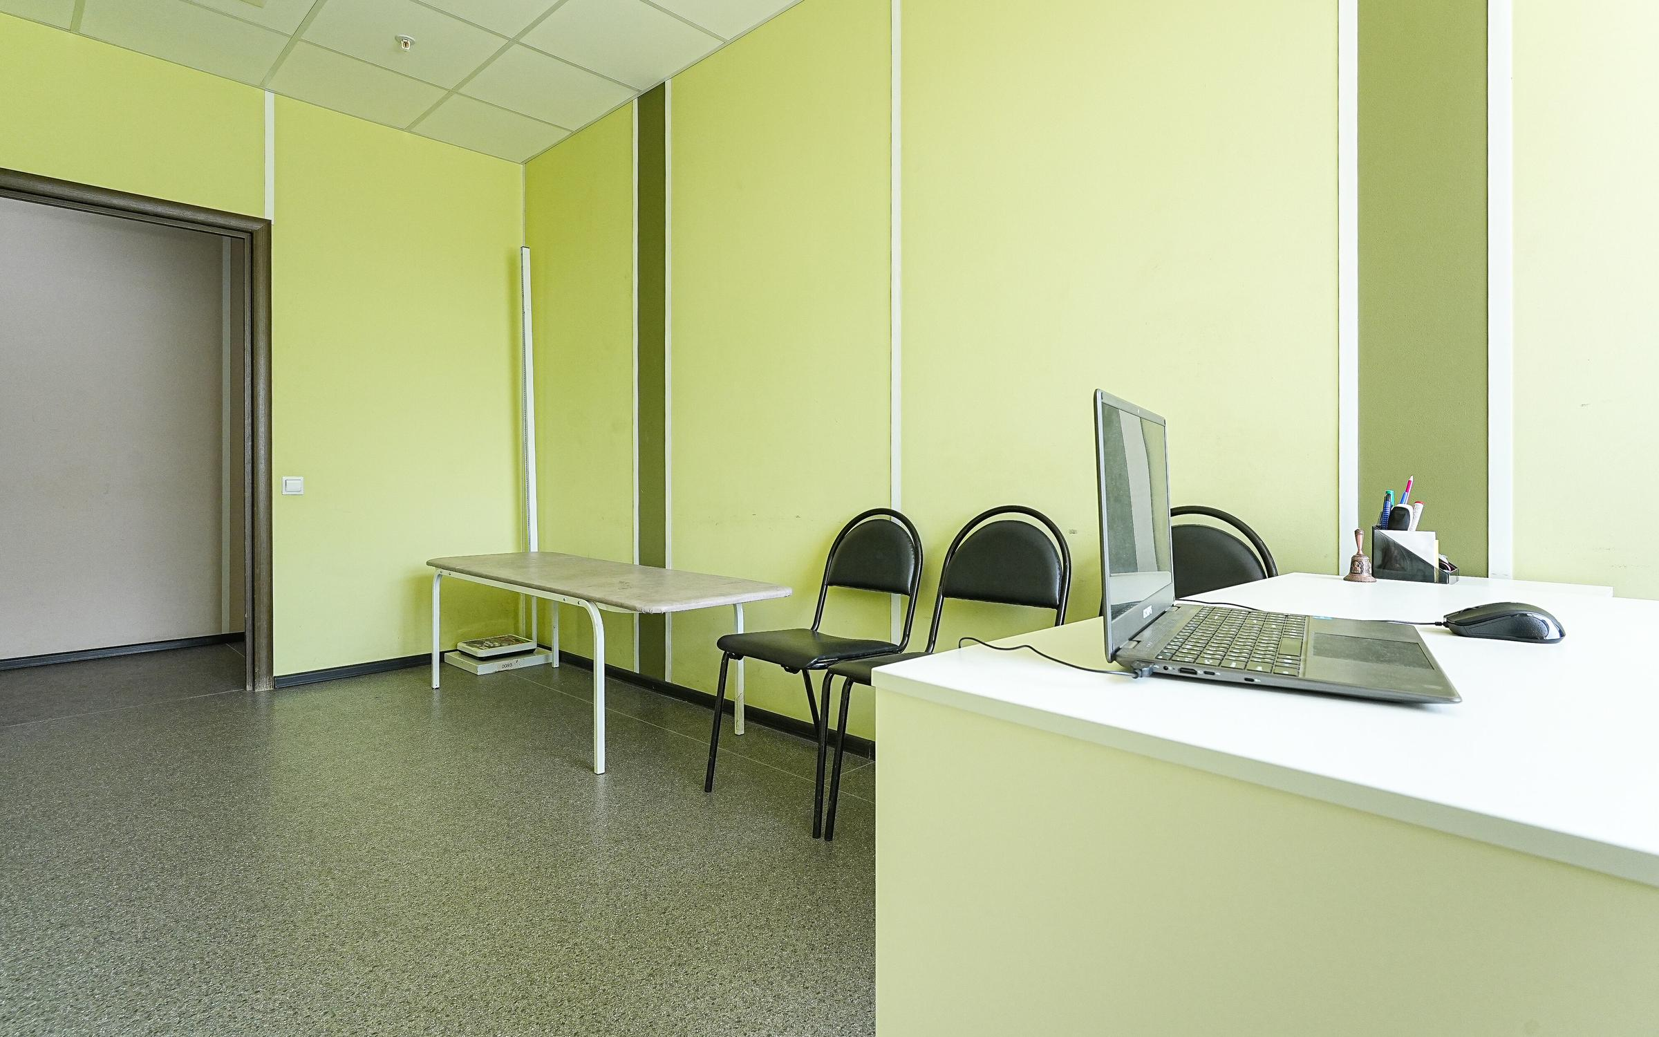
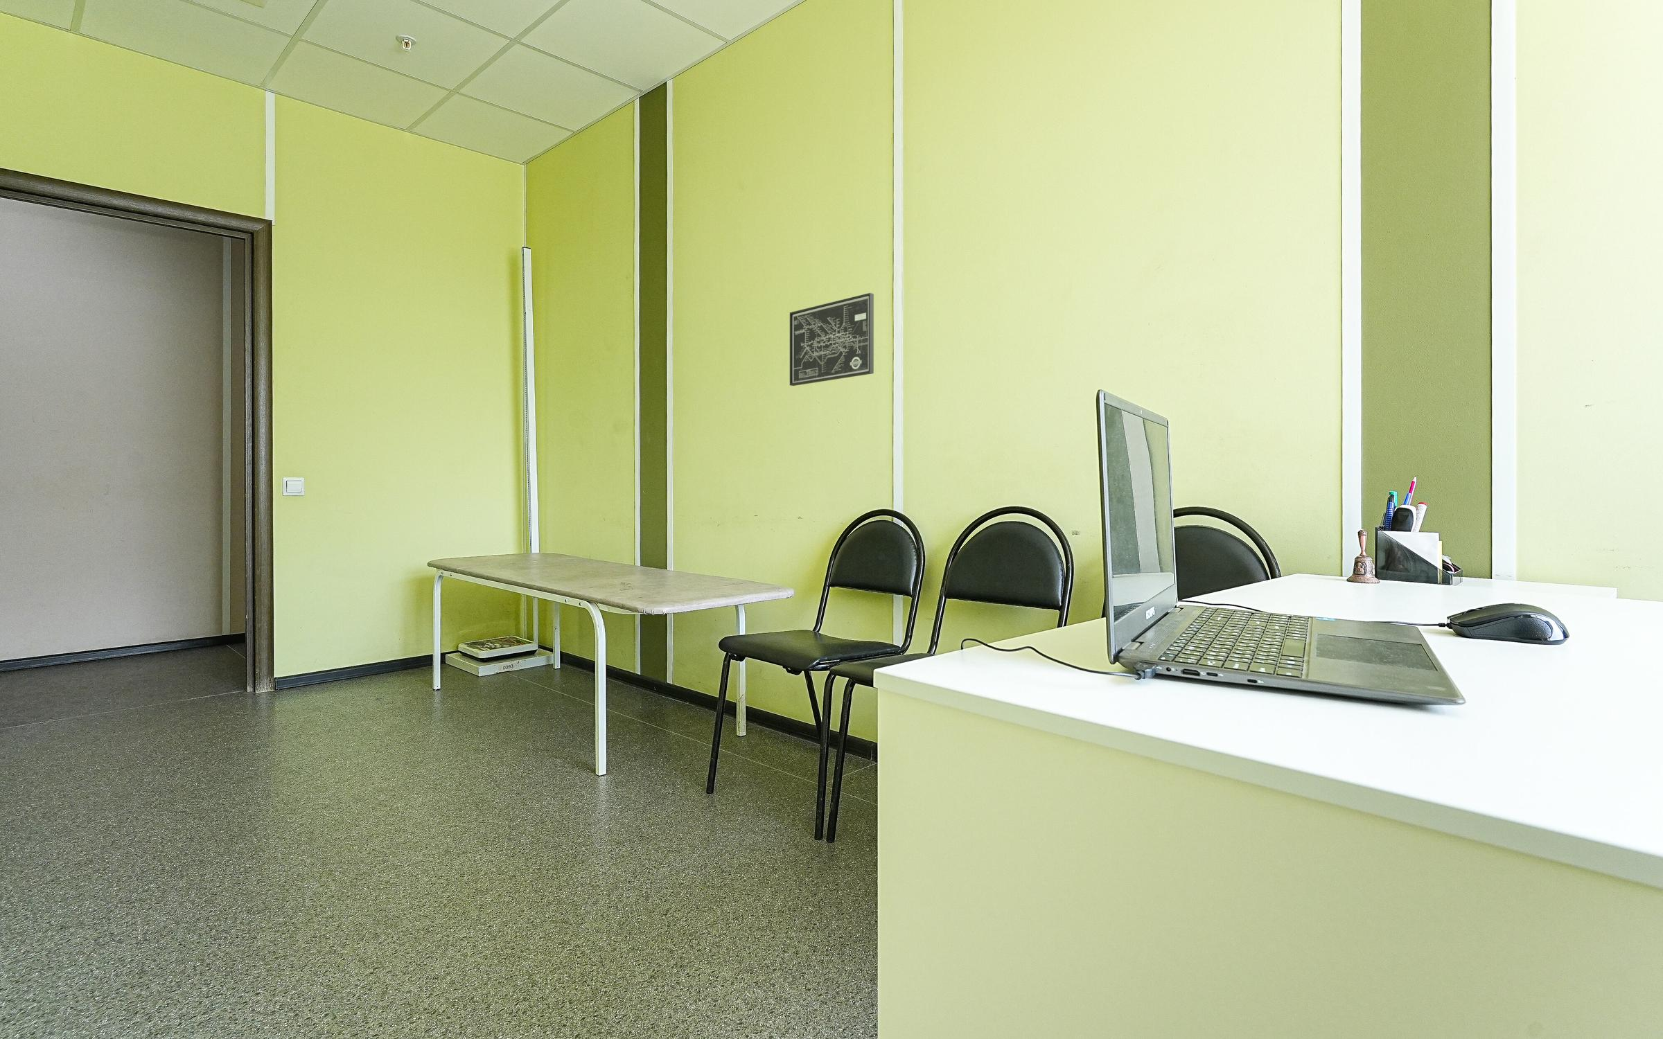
+ wall art [789,292,874,387]
